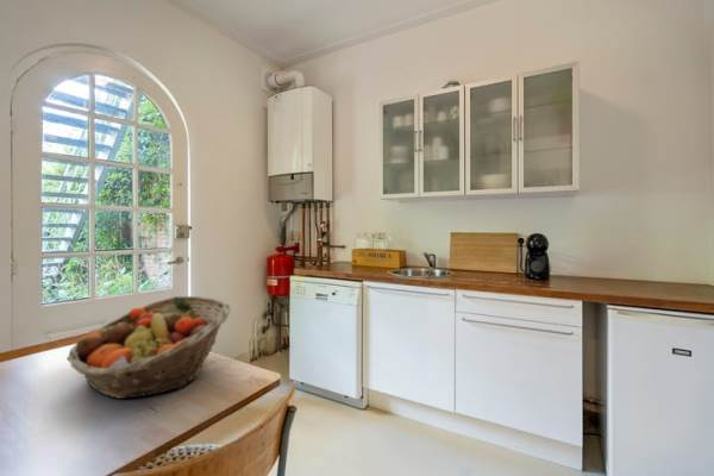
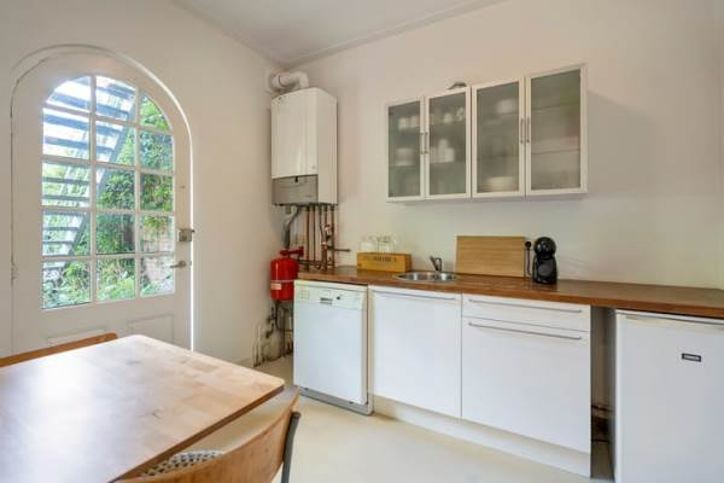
- fruit basket [67,295,232,400]
